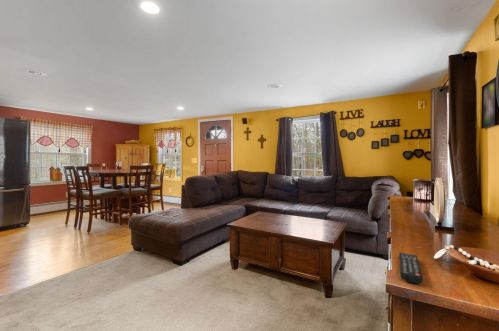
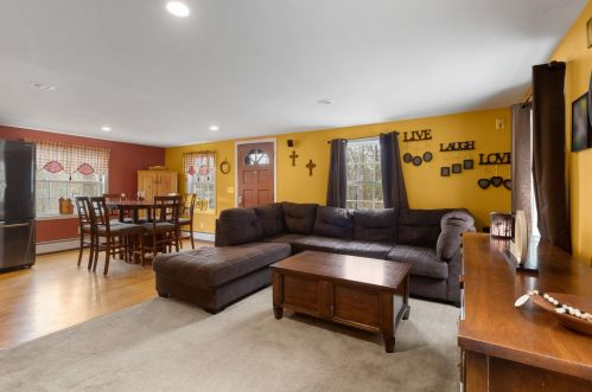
- remote control [398,252,424,284]
